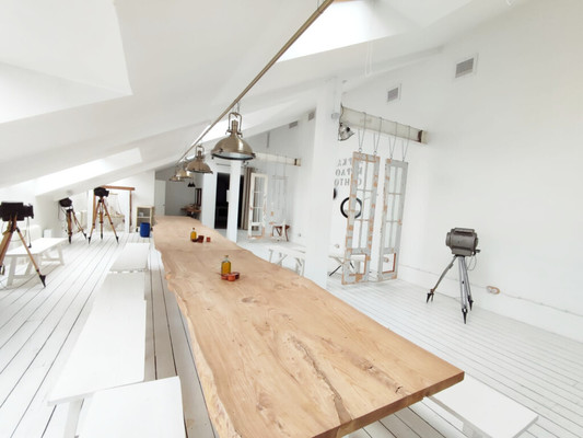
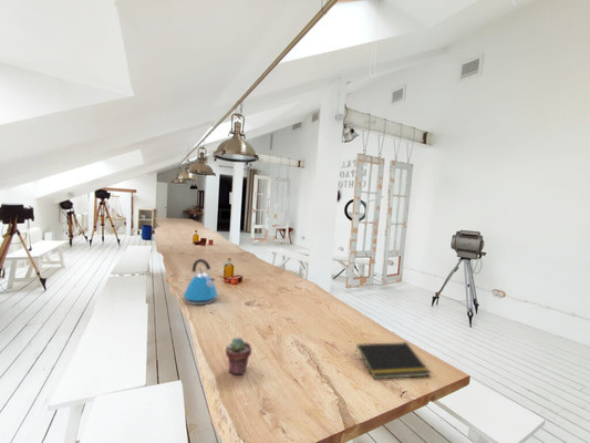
+ notepad [354,341,432,380]
+ kettle [183,258,219,306]
+ potted succulent [225,337,252,375]
